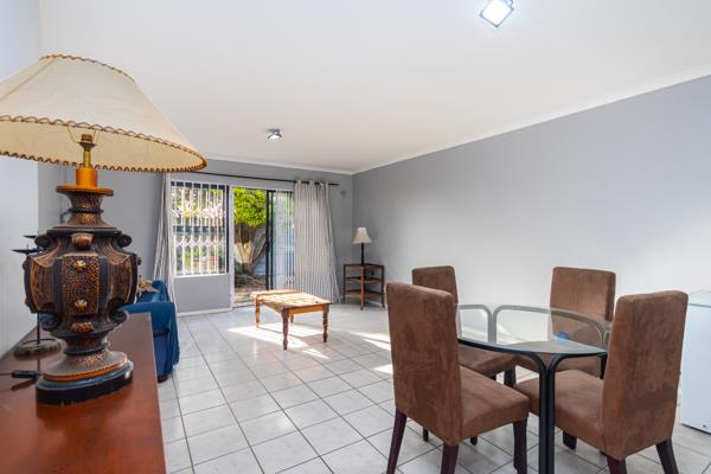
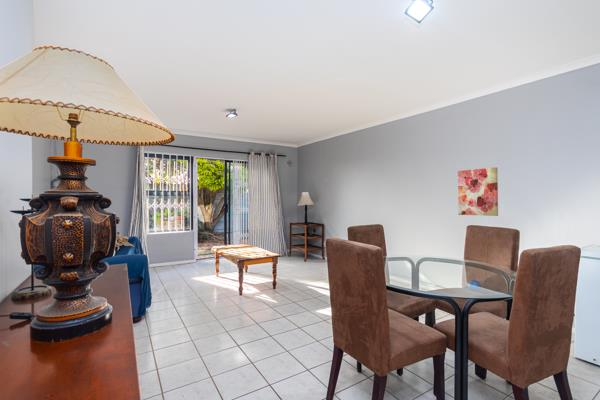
+ wall art [457,167,499,217]
